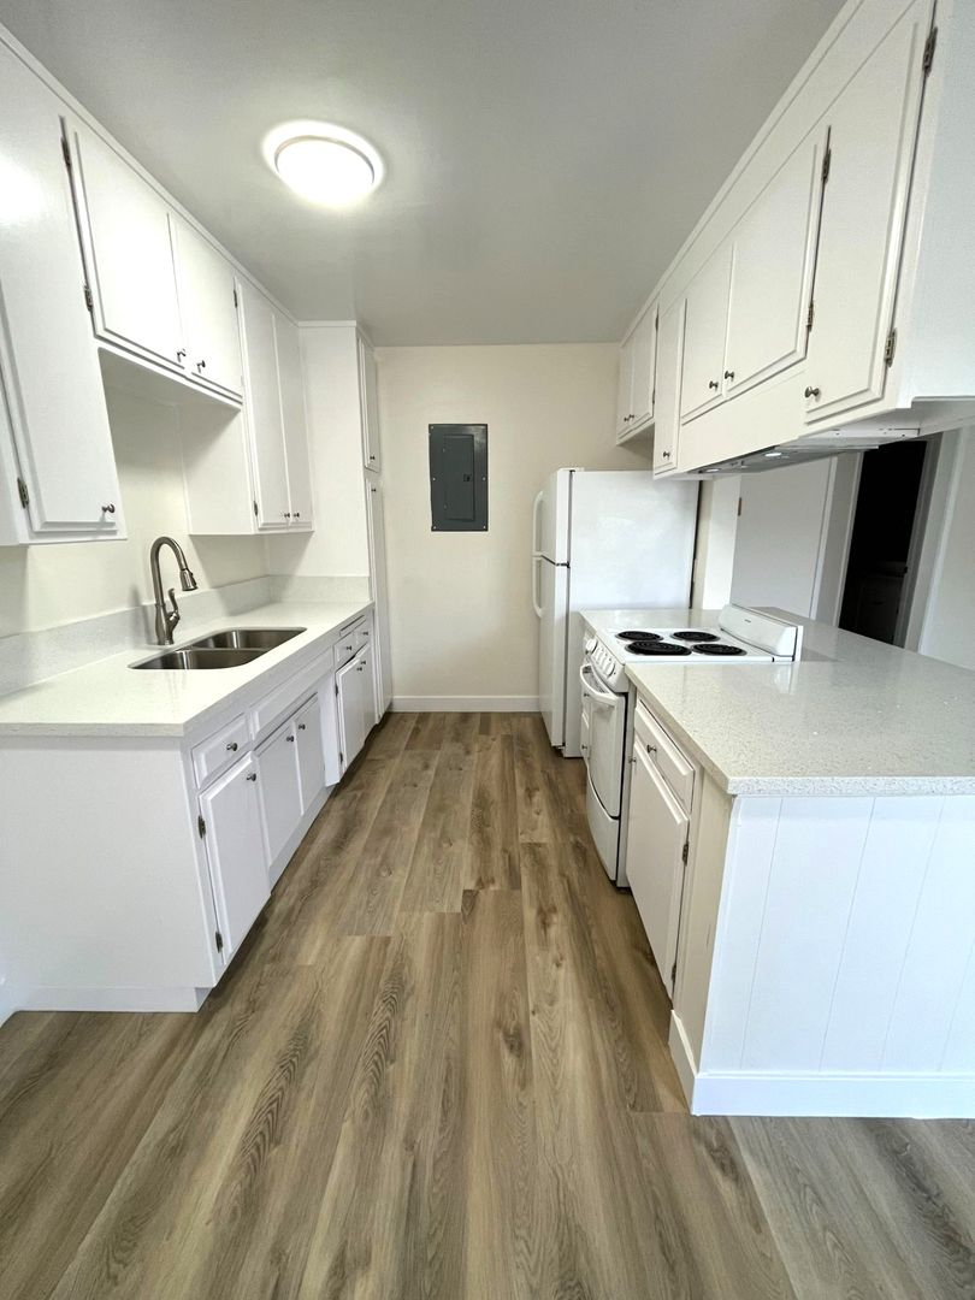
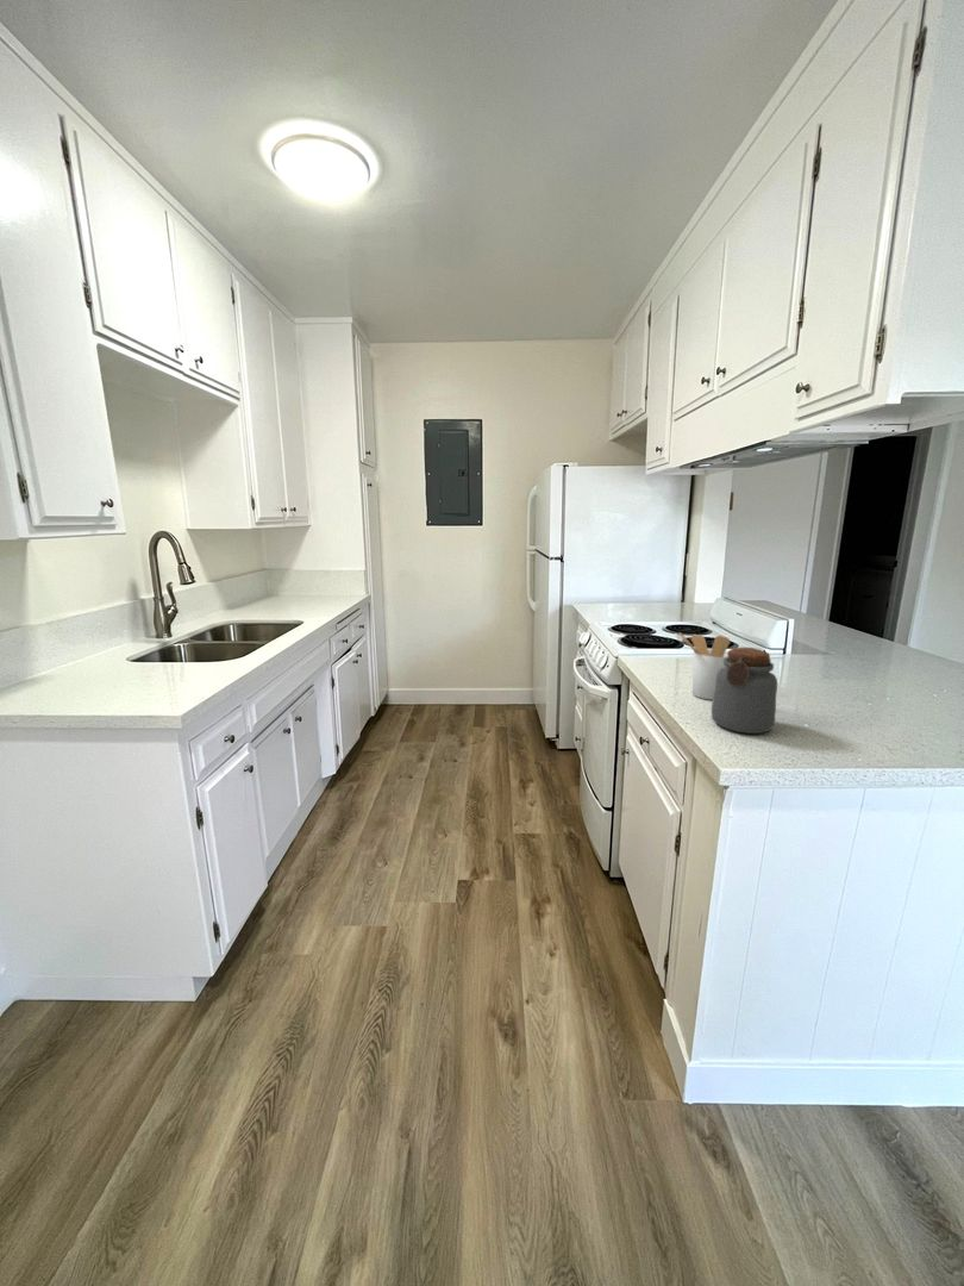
+ utensil holder [678,631,731,701]
+ jar [711,647,778,735]
